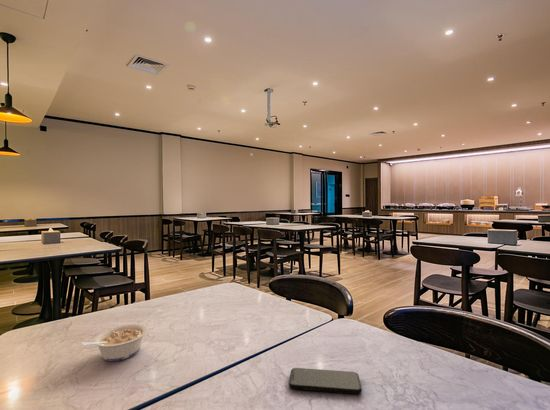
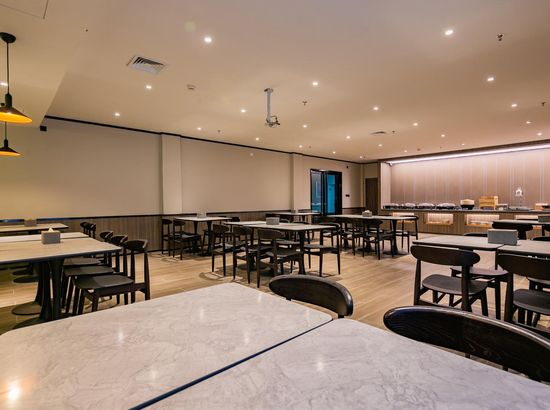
- smartphone [288,367,363,395]
- legume [81,323,149,362]
